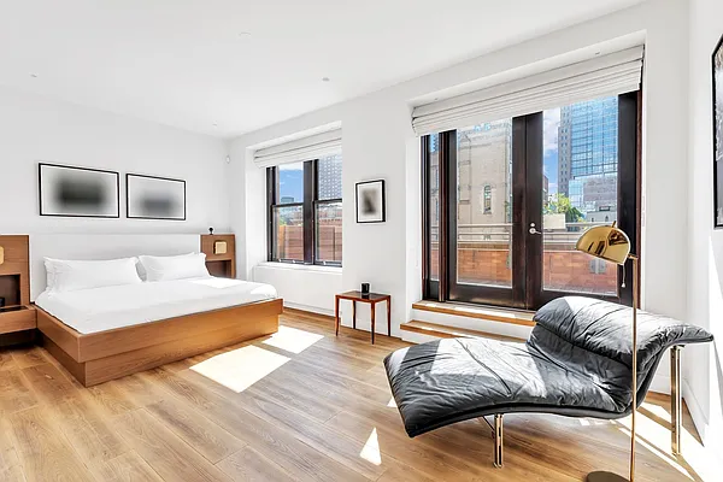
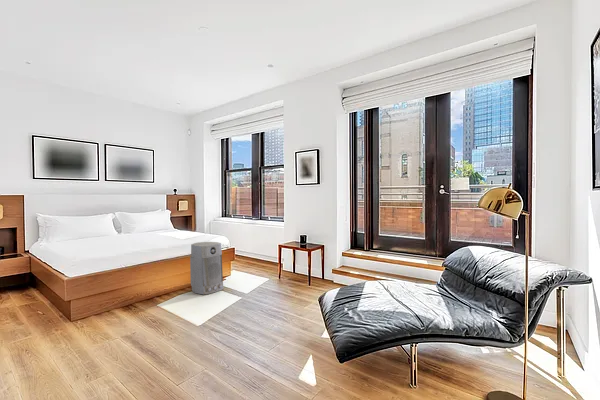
+ air purifier [189,241,225,296]
